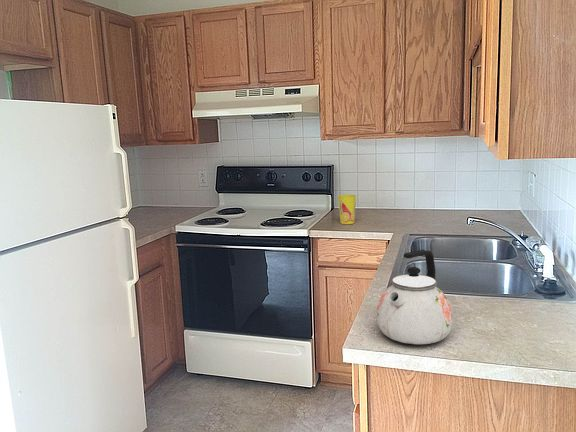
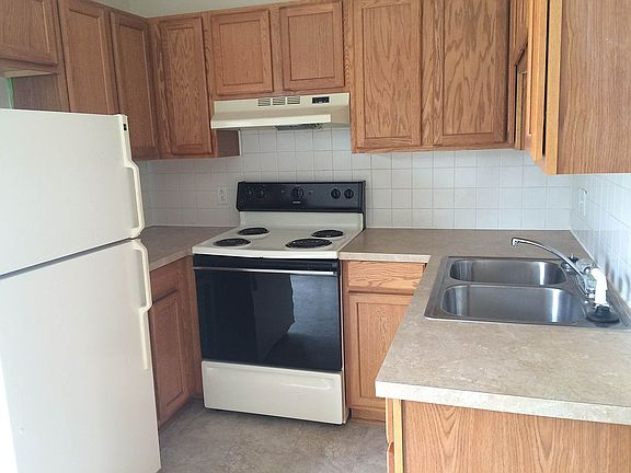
- kettle [376,249,454,345]
- cup [337,194,357,225]
